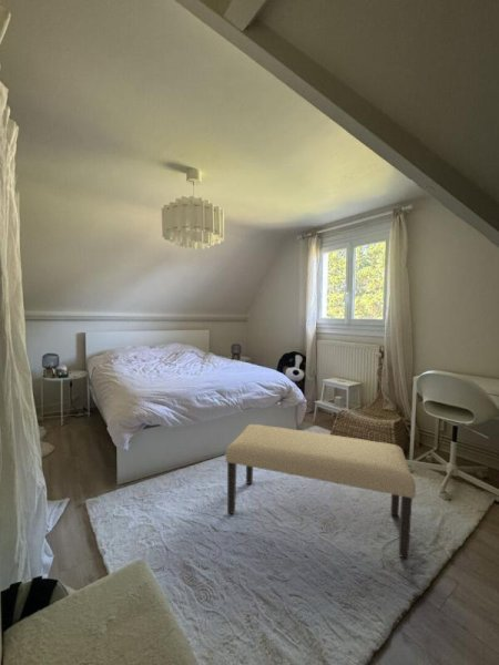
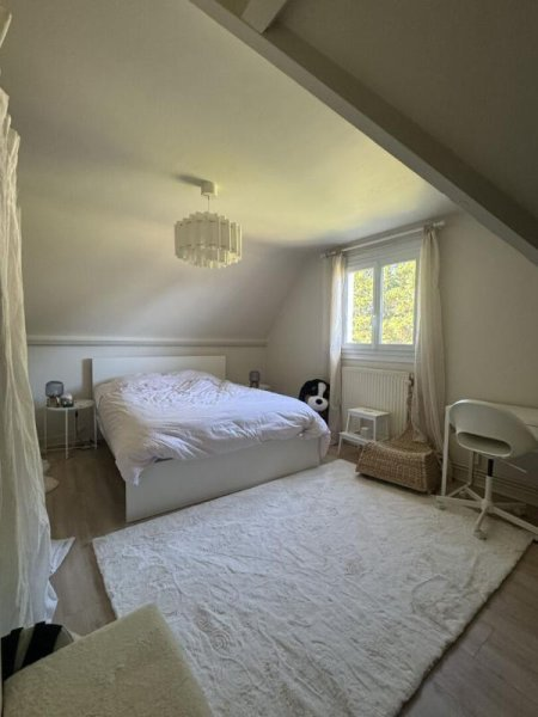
- bench [224,423,417,560]
